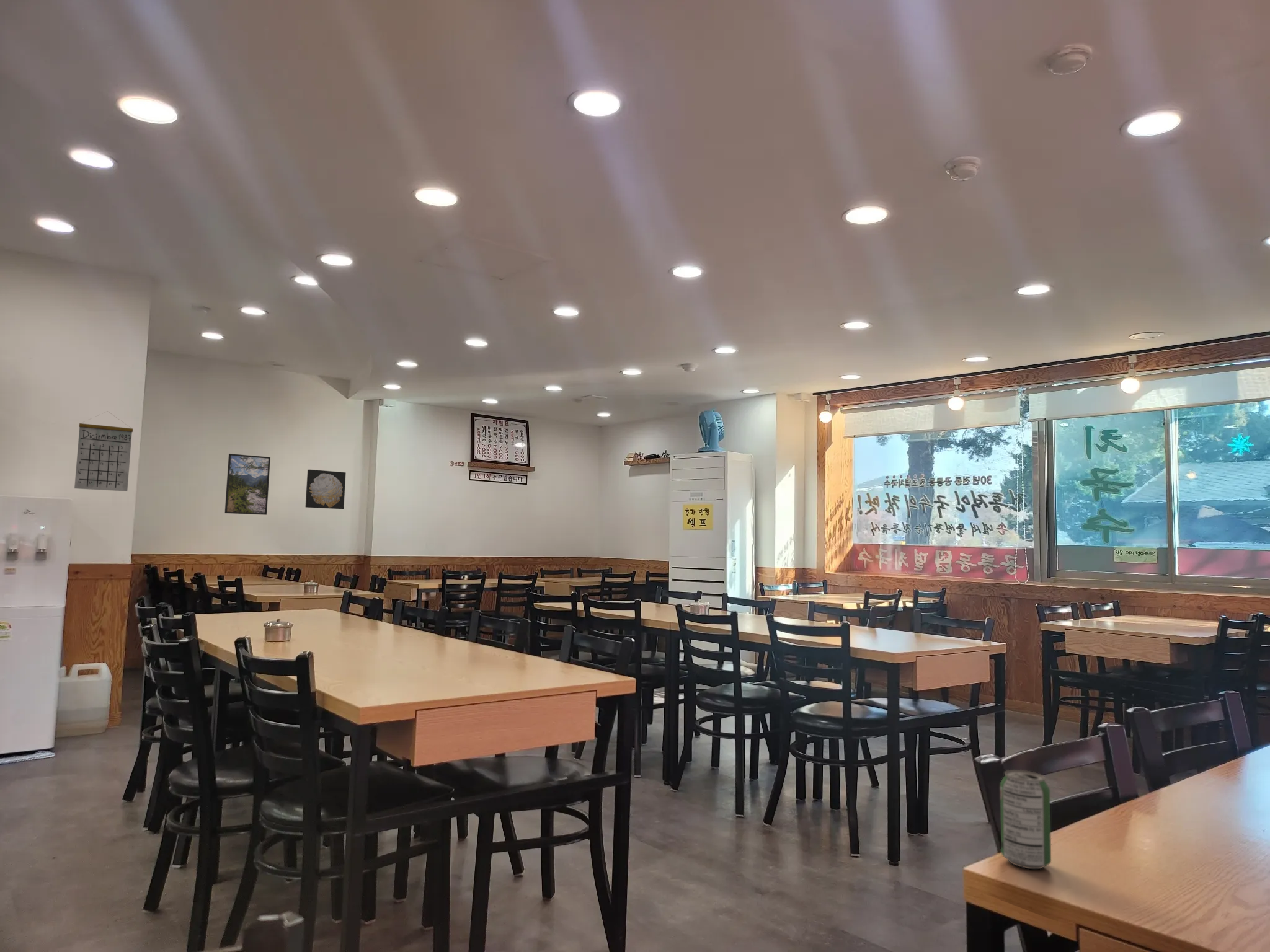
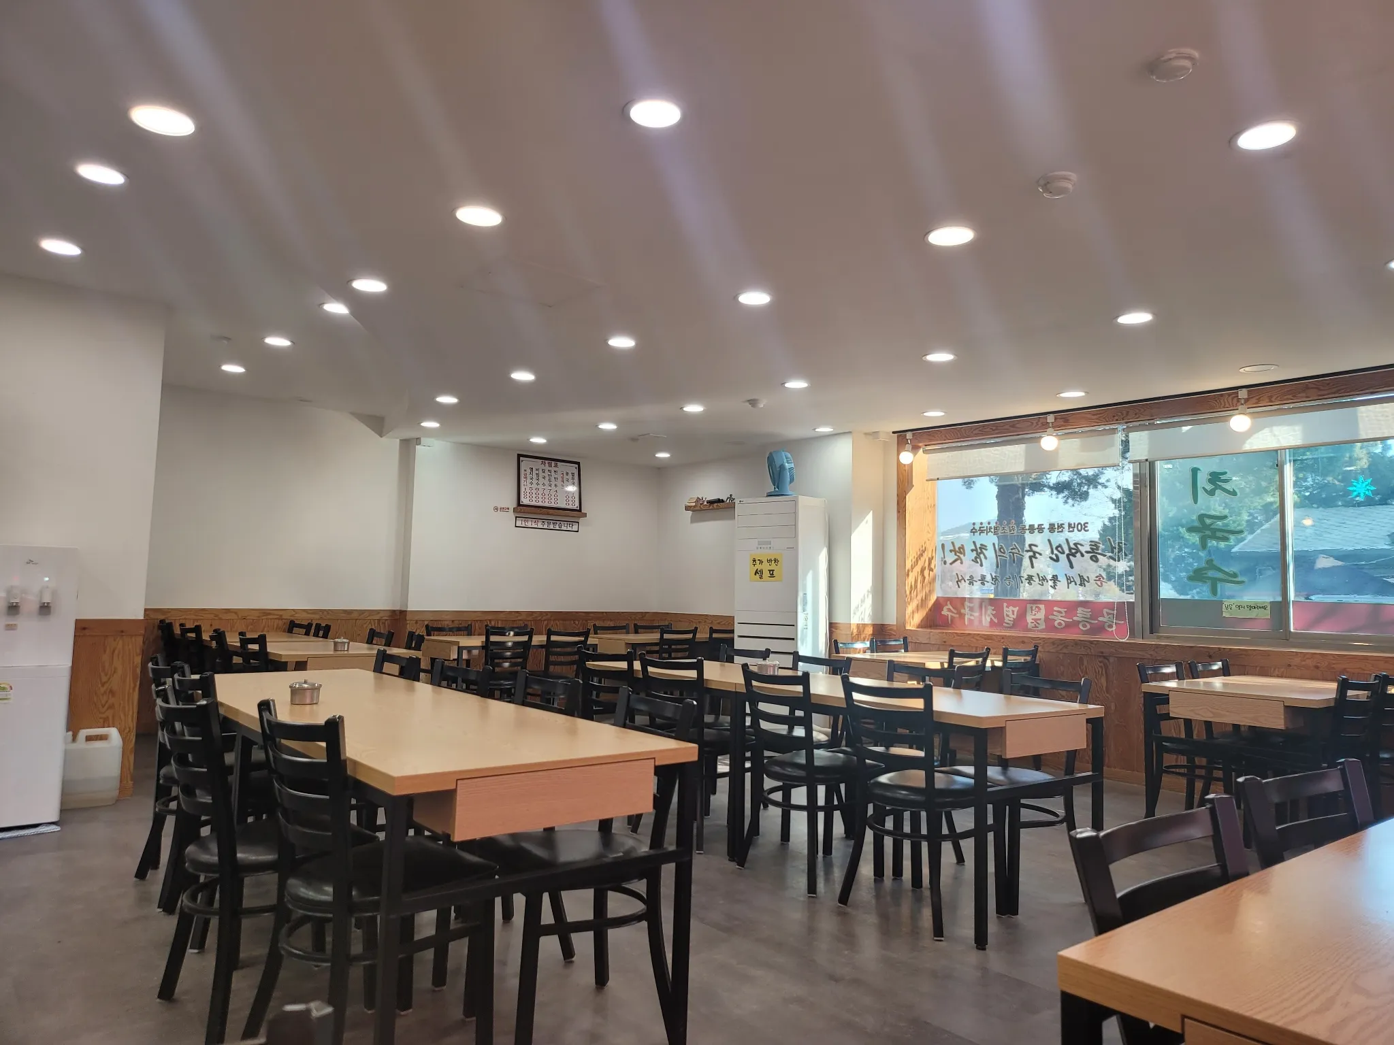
- calendar [74,410,133,492]
- wall art [304,469,346,509]
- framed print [224,453,271,516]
- beverage can [1000,769,1052,870]
